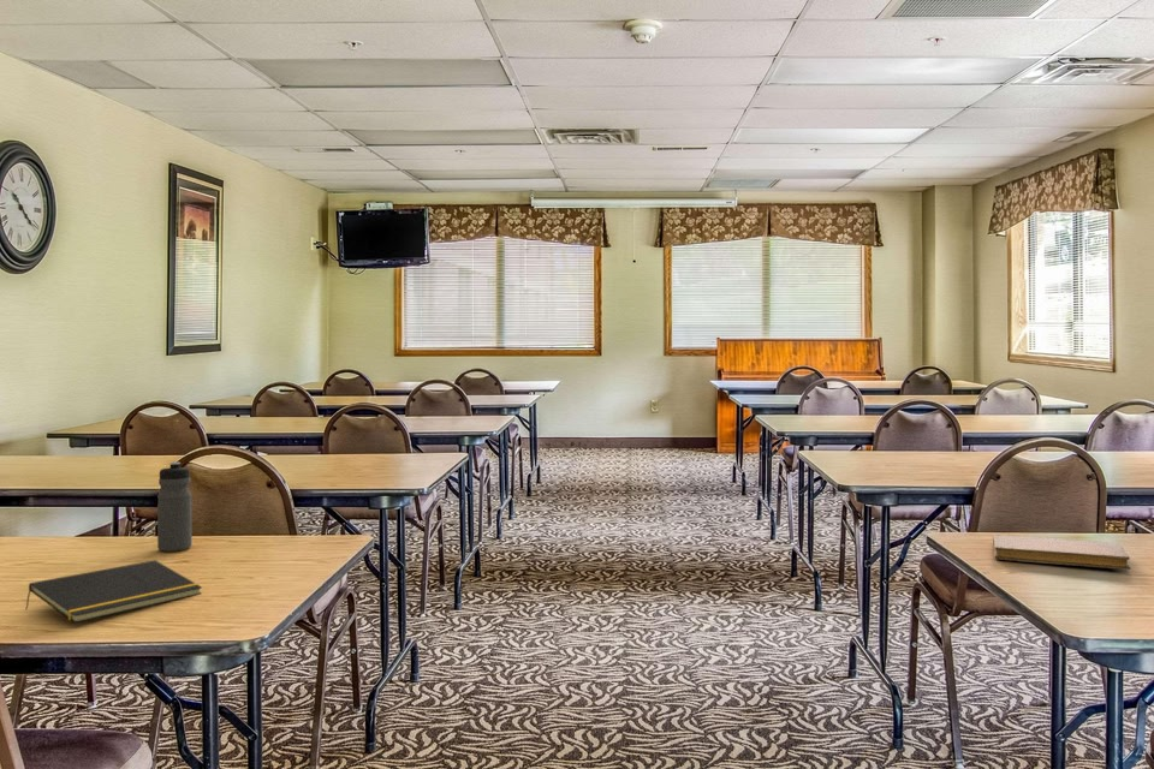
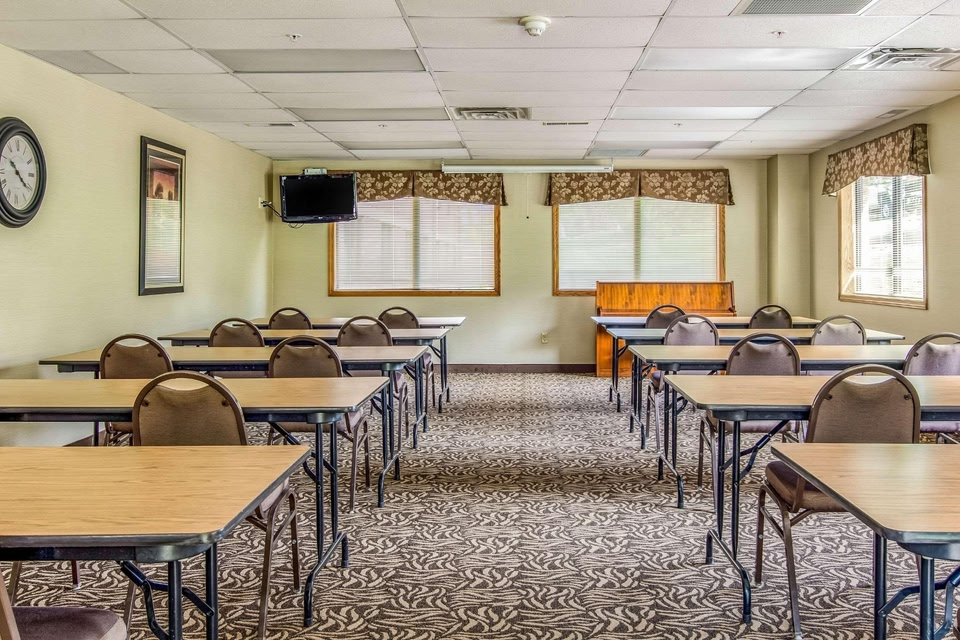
- notepad [24,559,203,624]
- water bottle [156,461,194,553]
- notebook [992,533,1131,571]
